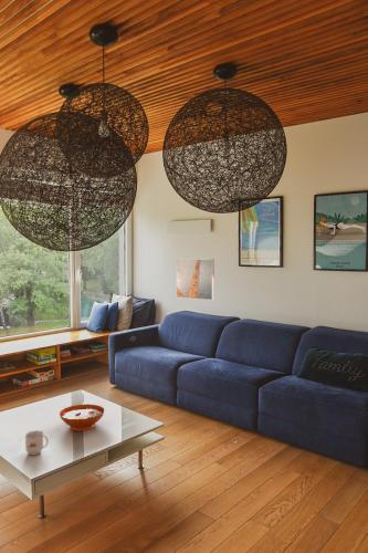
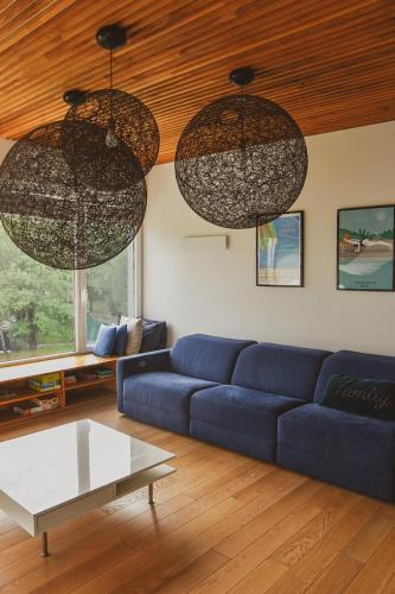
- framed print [176,258,215,301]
- mug [24,429,50,457]
- decorative bowl [59,404,105,431]
